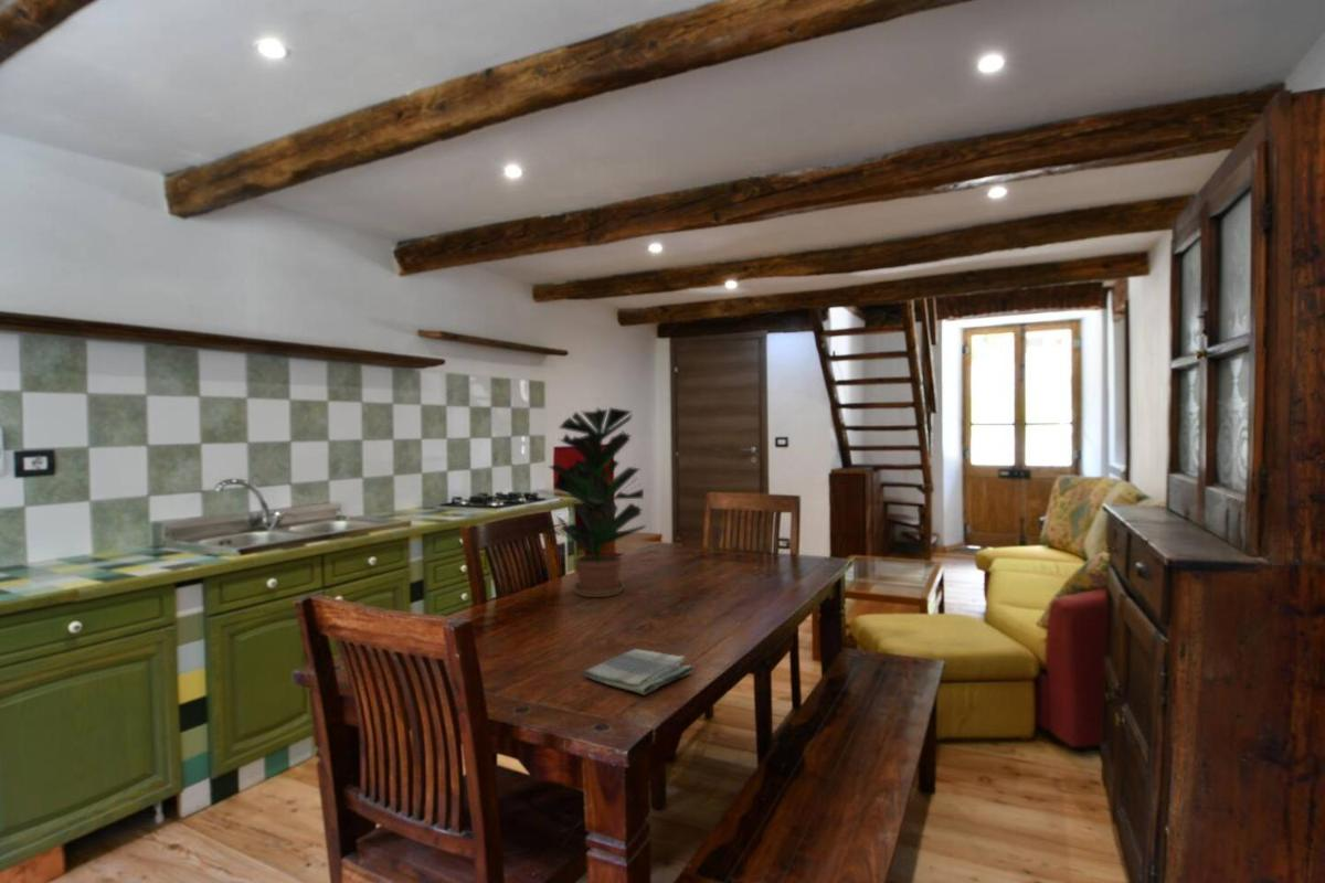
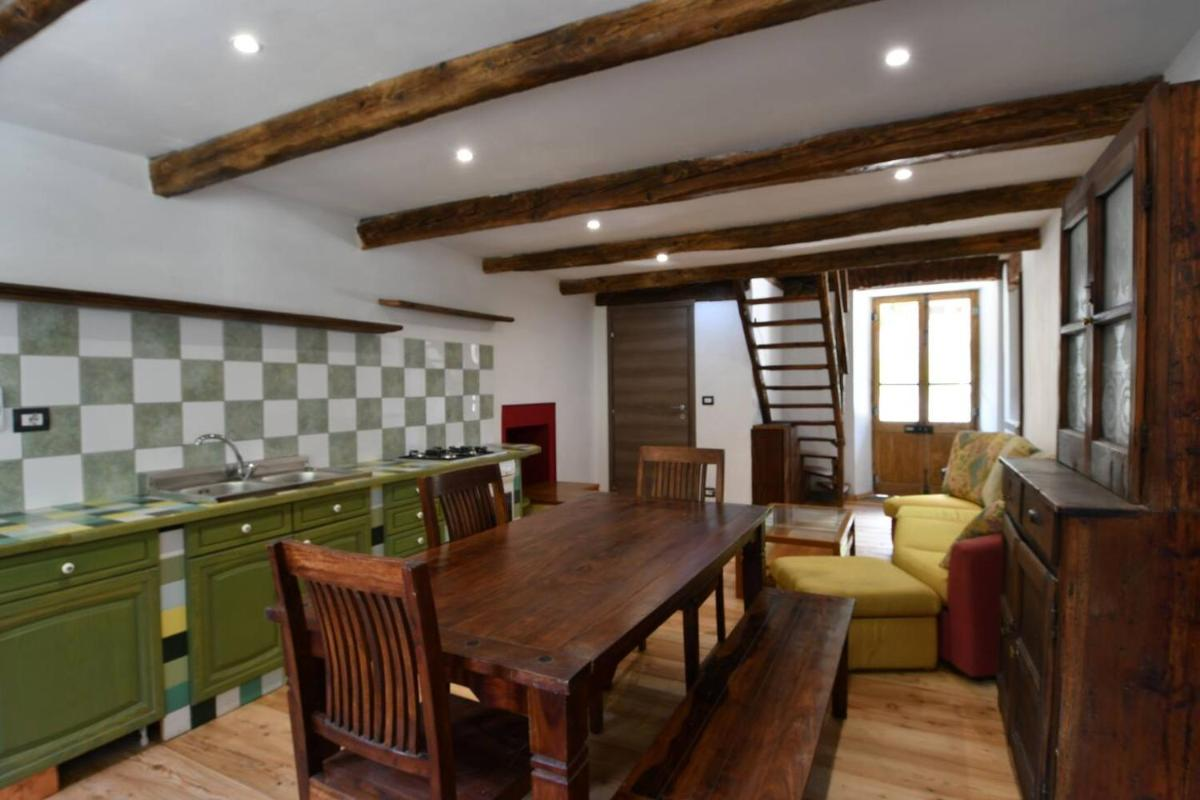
- dish towel [583,648,695,695]
- potted plant [538,406,647,598]
